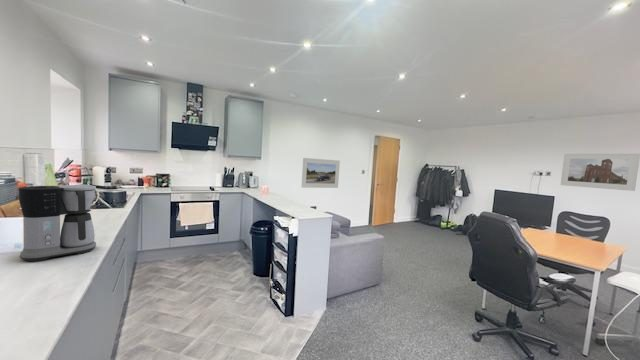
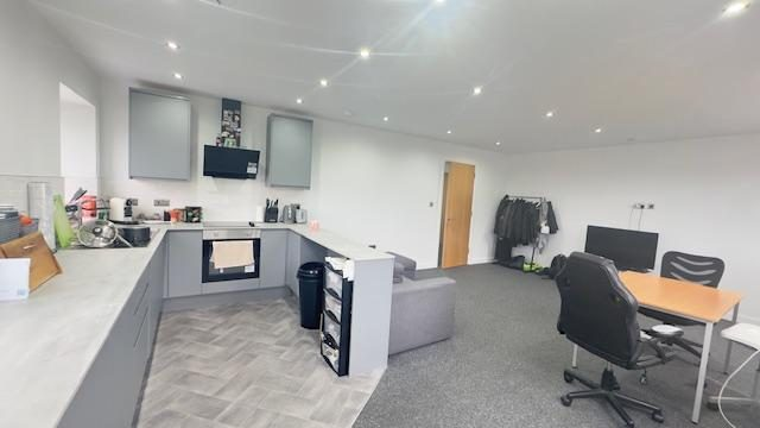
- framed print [560,153,640,192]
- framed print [300,157,341,189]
- coffee maker [18,184,97,262]
